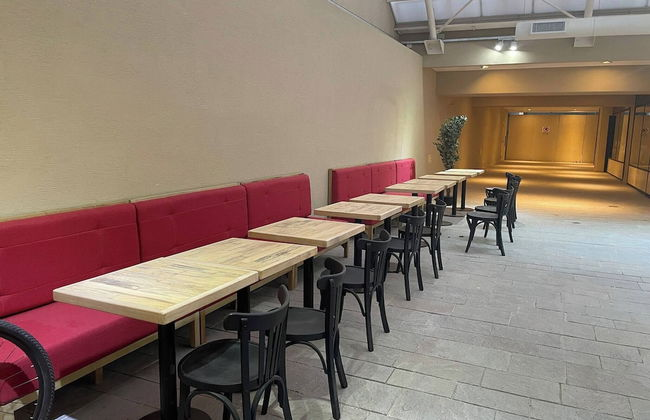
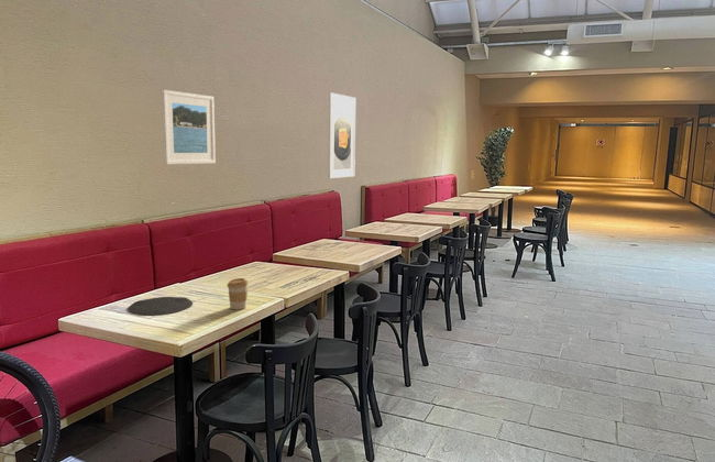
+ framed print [327,91,356,179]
+ plate [128,296,194,316]
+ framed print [161,89,217,165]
+ coffee cup [227,277,249,310]
